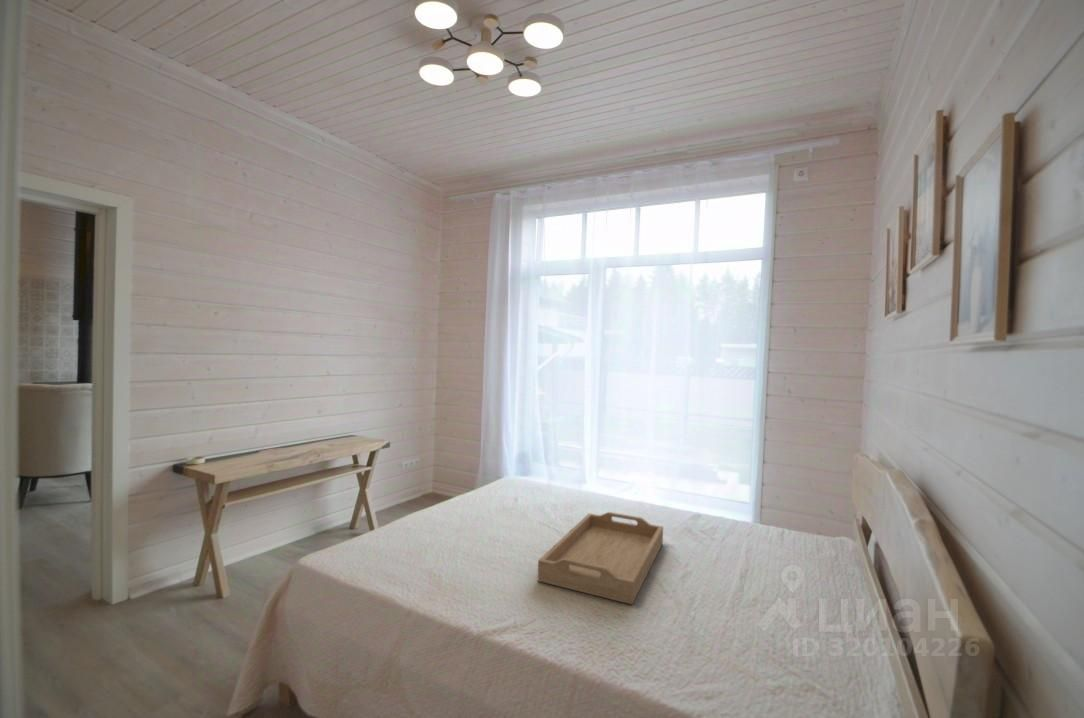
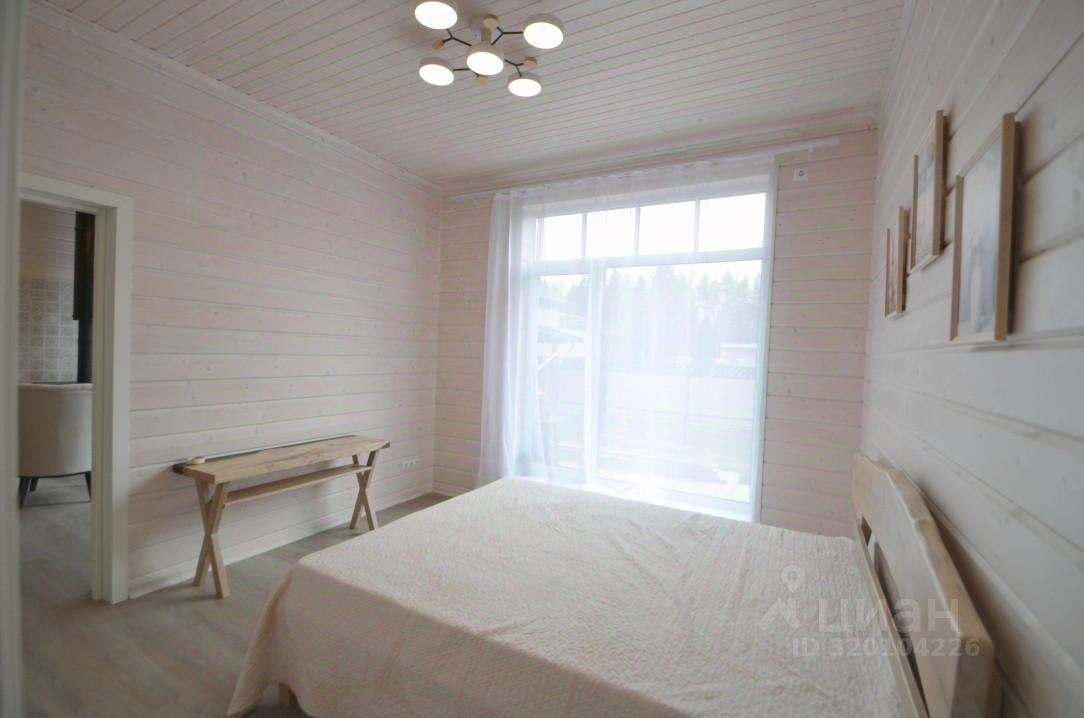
- serving tray [537,511,664,606]
